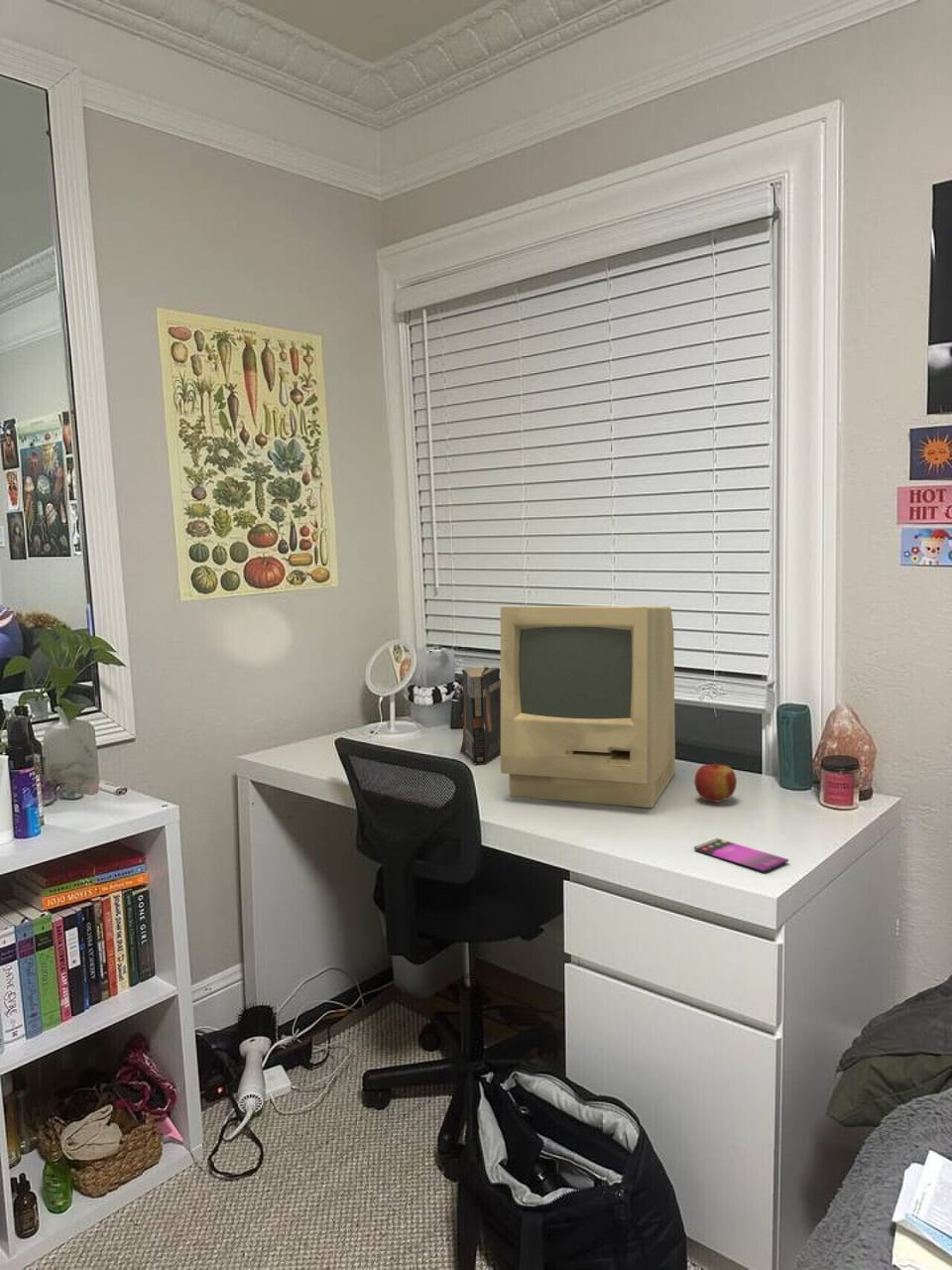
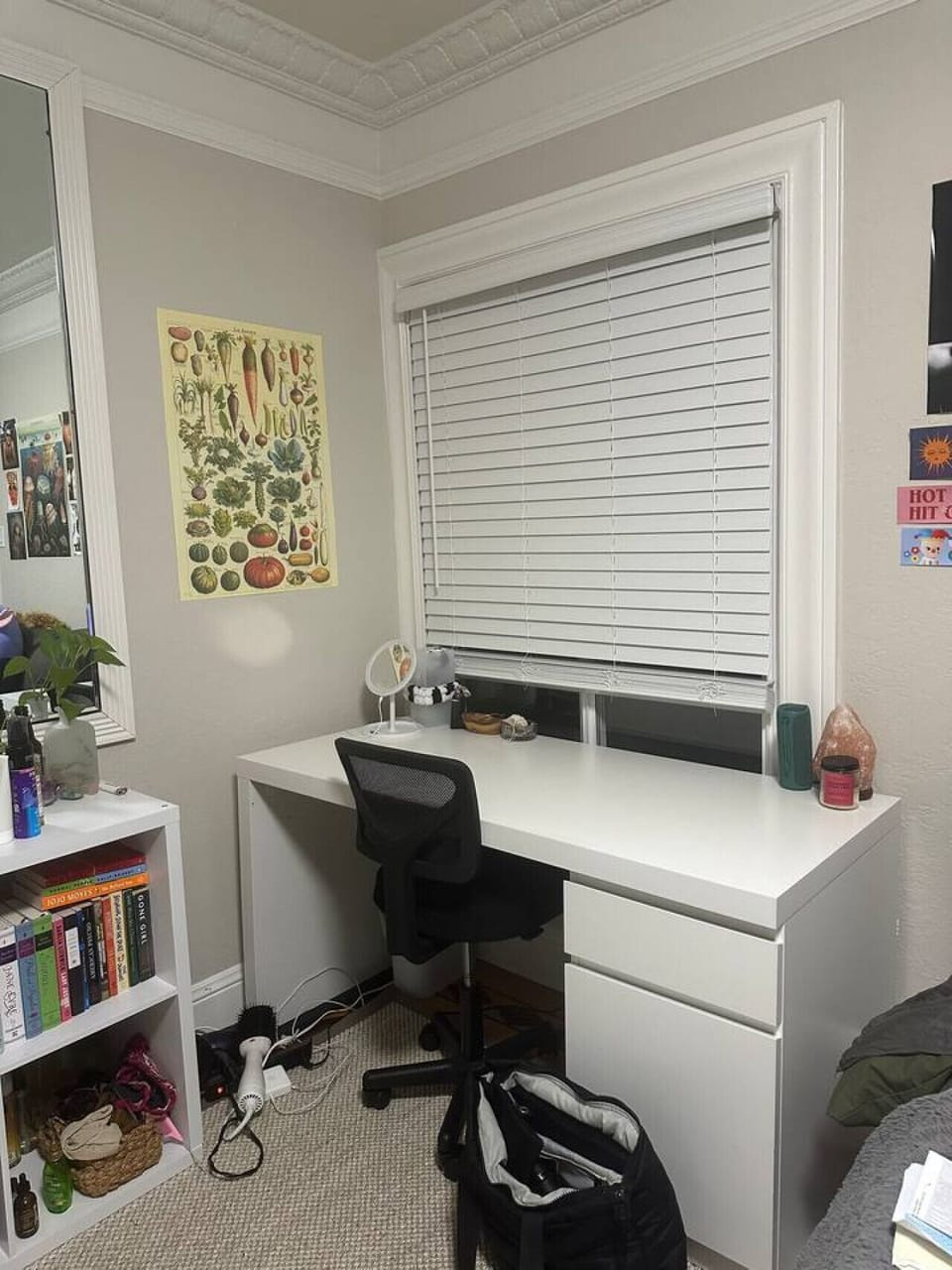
- smartphone [693,837,789,873]
- computer monitor [500,605,676,809]
- book [458,665,501,765]
- apple [693,761,738,803]
